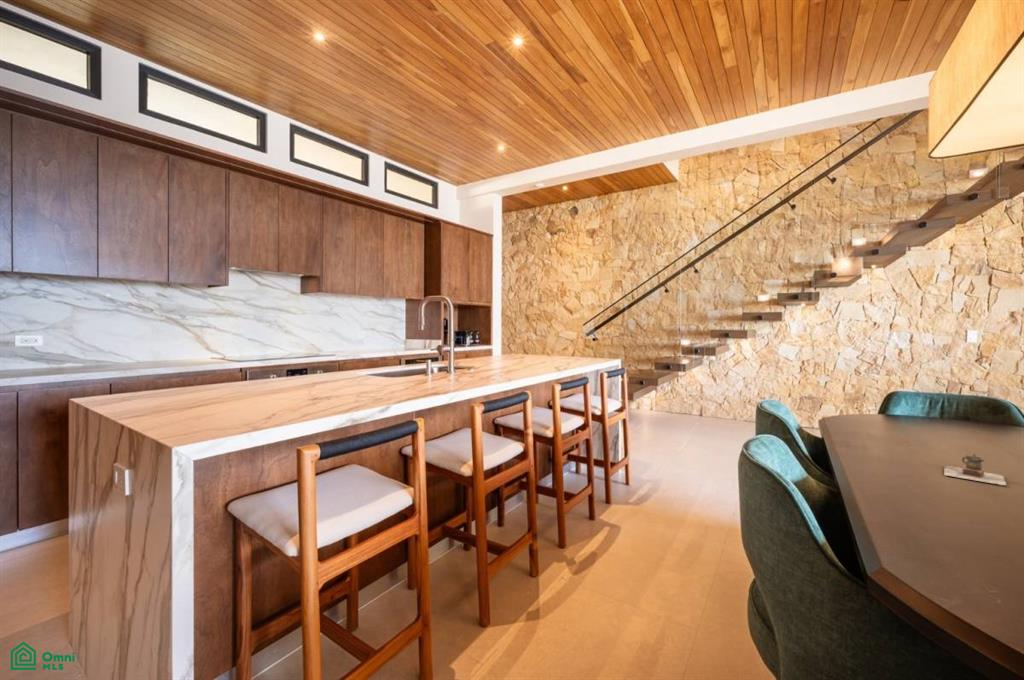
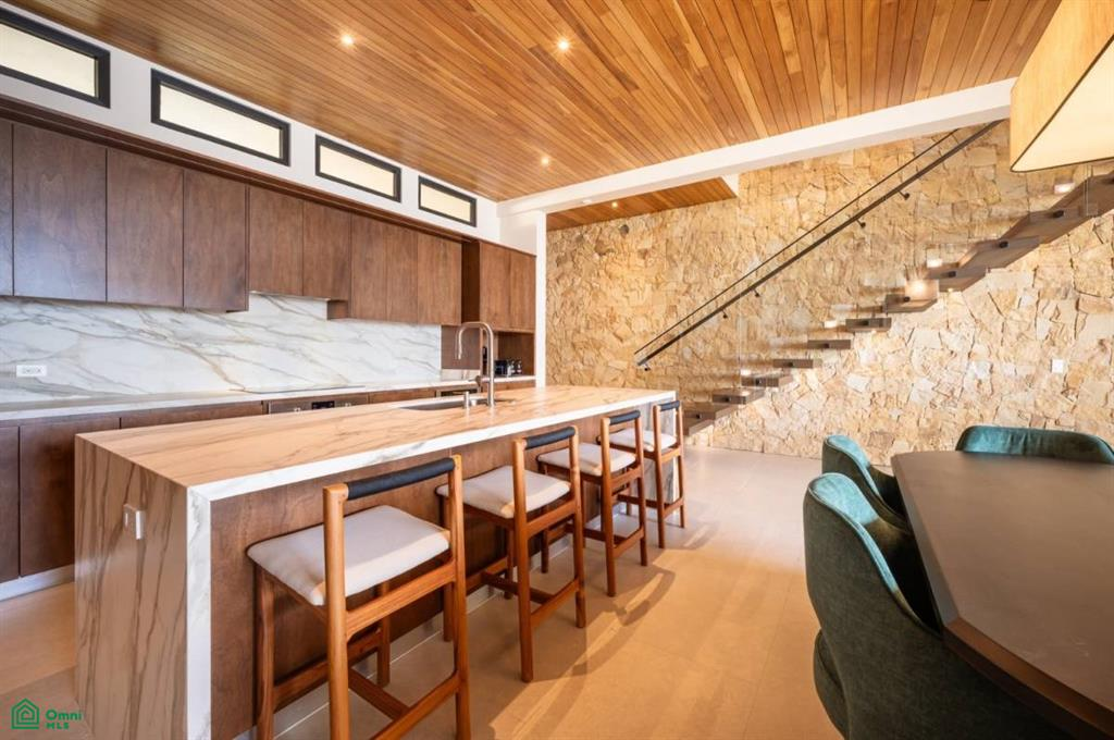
- teapot [943,453,1007,486]
